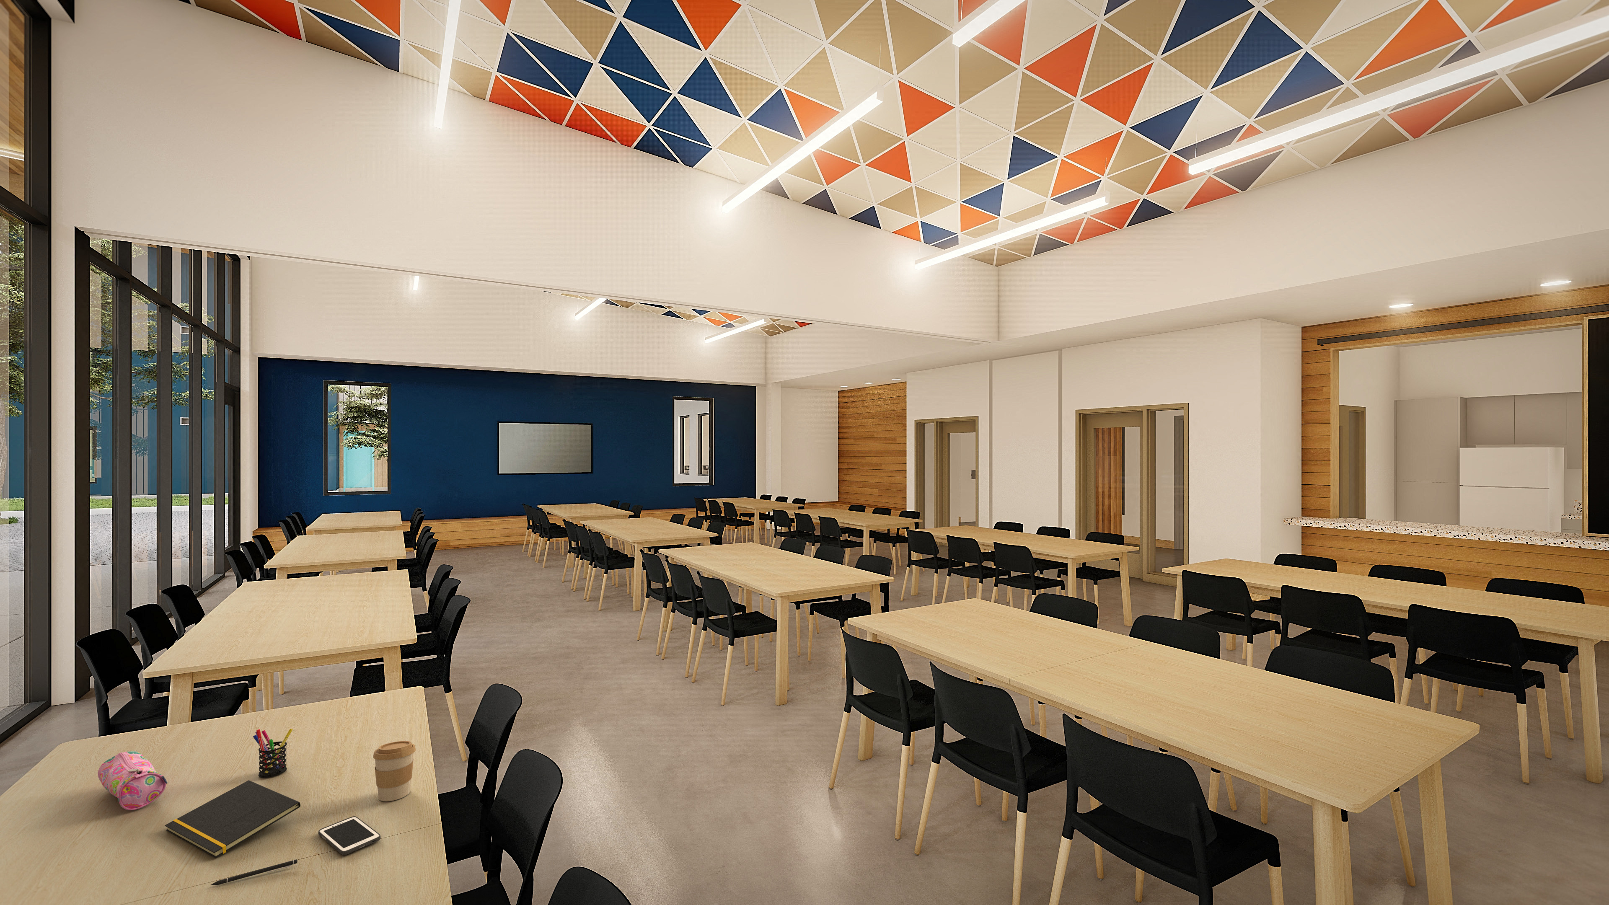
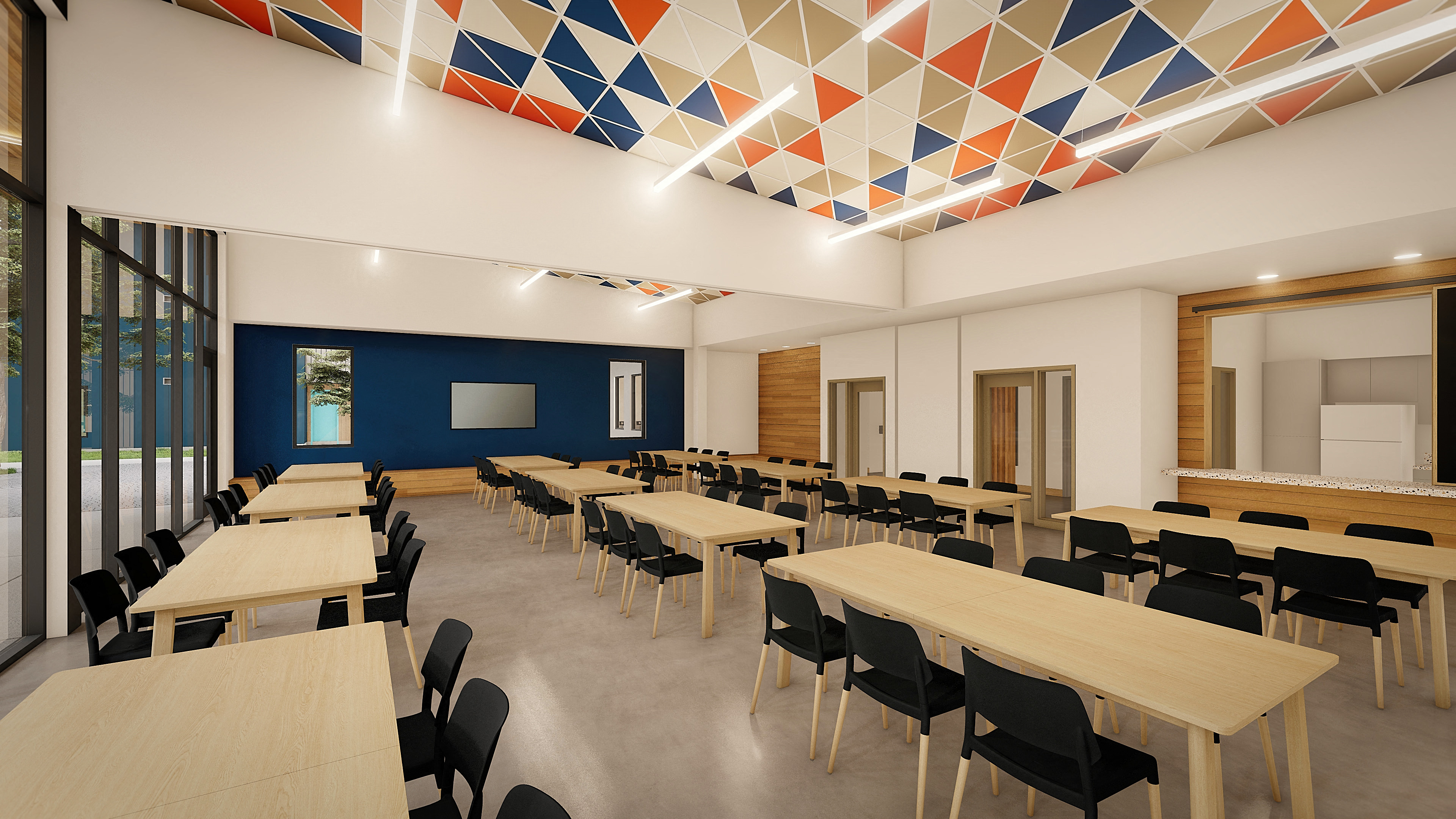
- coffee cup [372,740,417,801]
- pencil case [97,750,168,811]
- pen [210,859,298,885]
- notepad [165,780,301,859]
- cell phone [318,815,381,855]
- pen holder [253,728,293,778]
